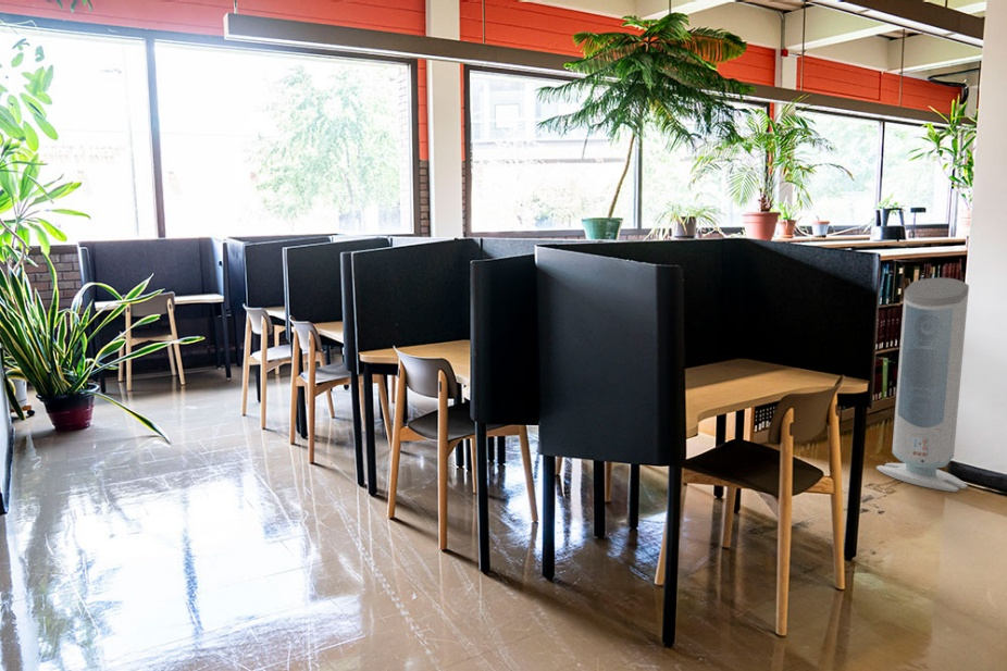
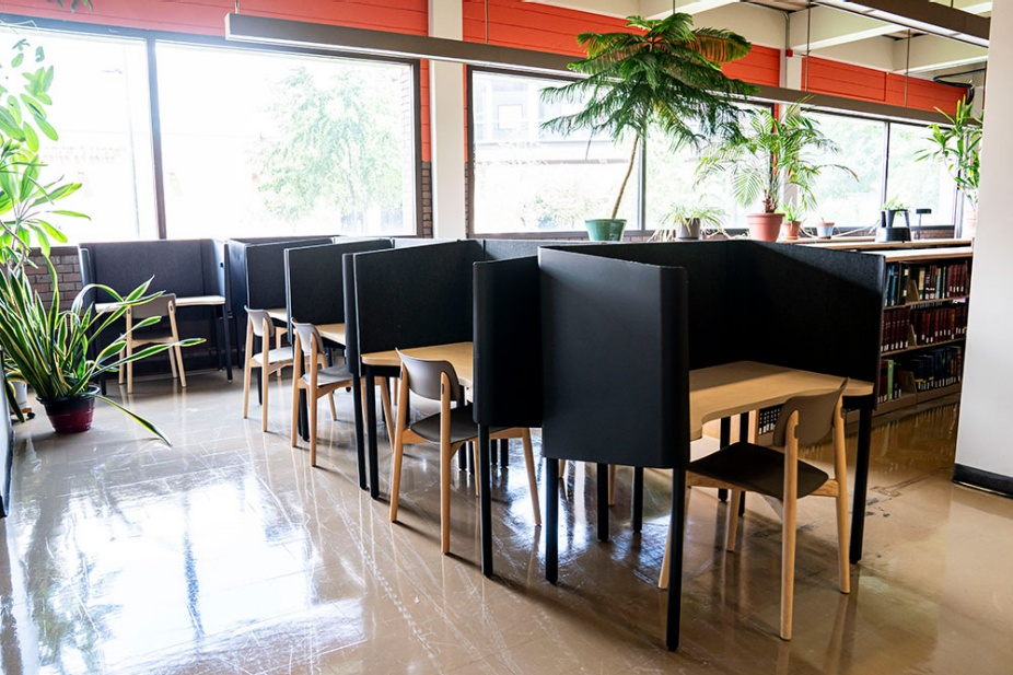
- air purifier [875,276,970,493]
